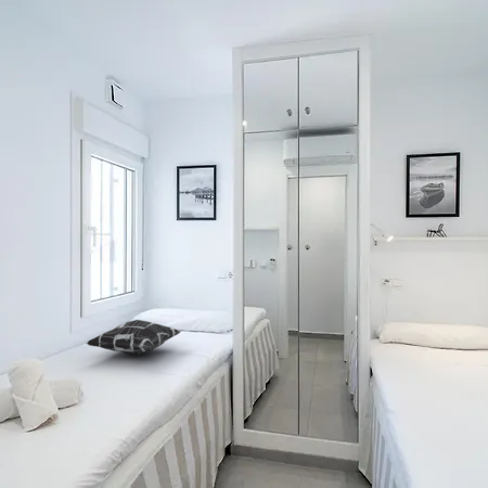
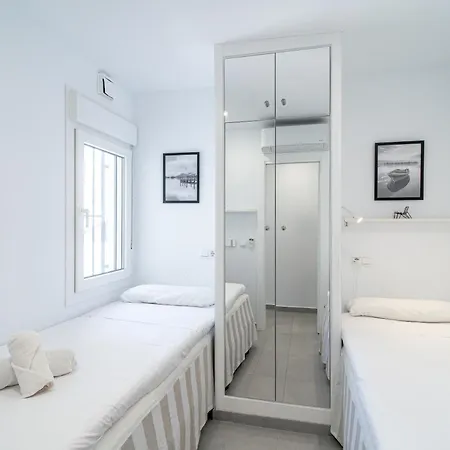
- decorative pillow [86,319,182,355]
